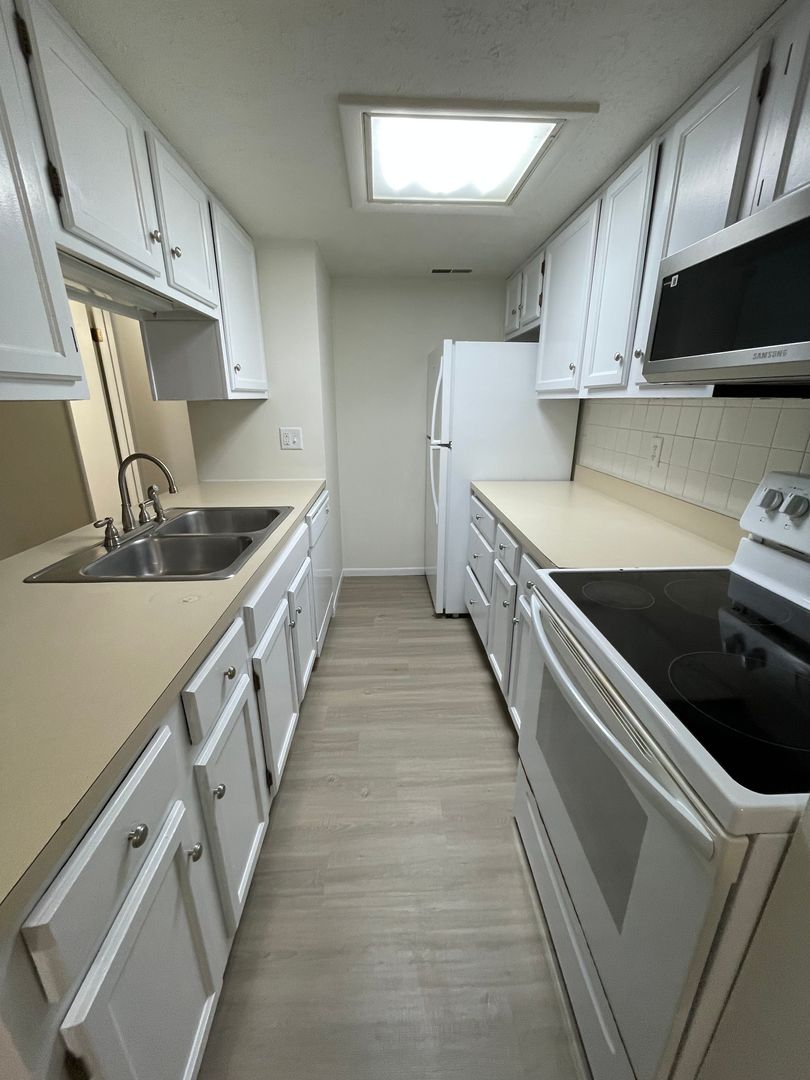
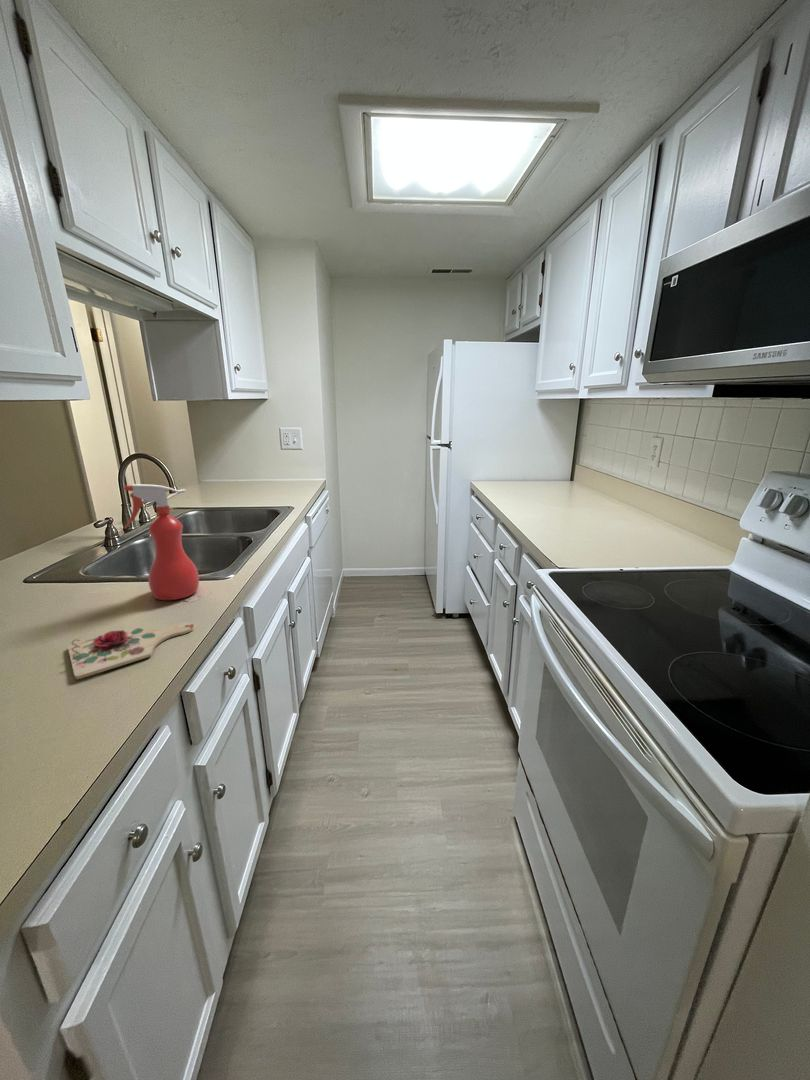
+ cutting board [67,622,195,680]
+ spray bottle [123,483,200,601]
